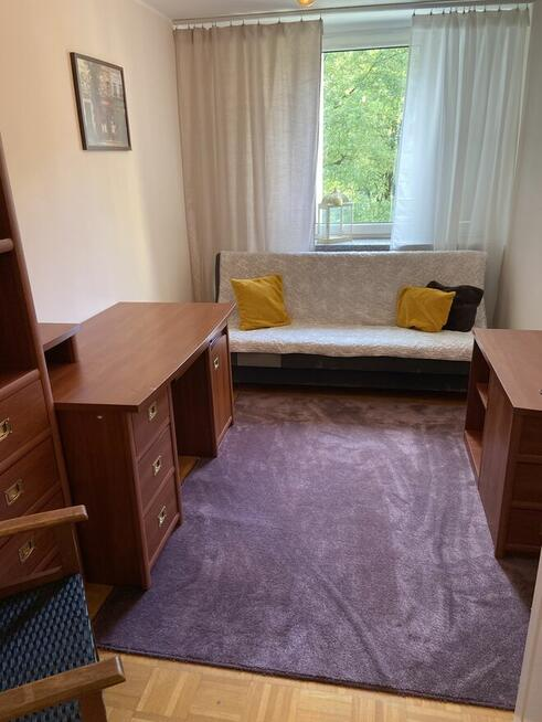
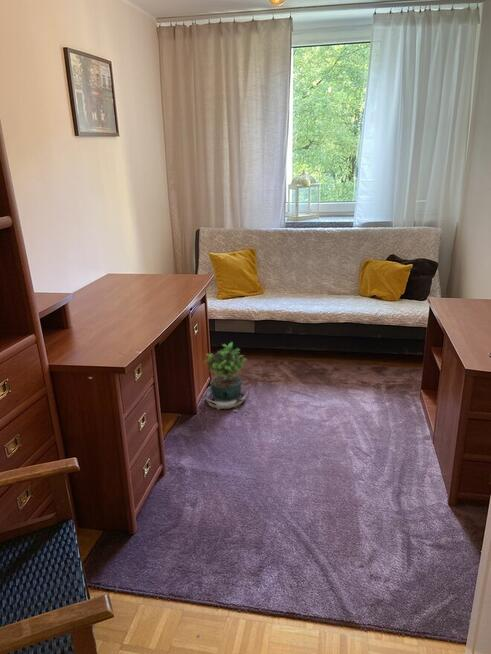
+ potted plant [203,341,251,414]
